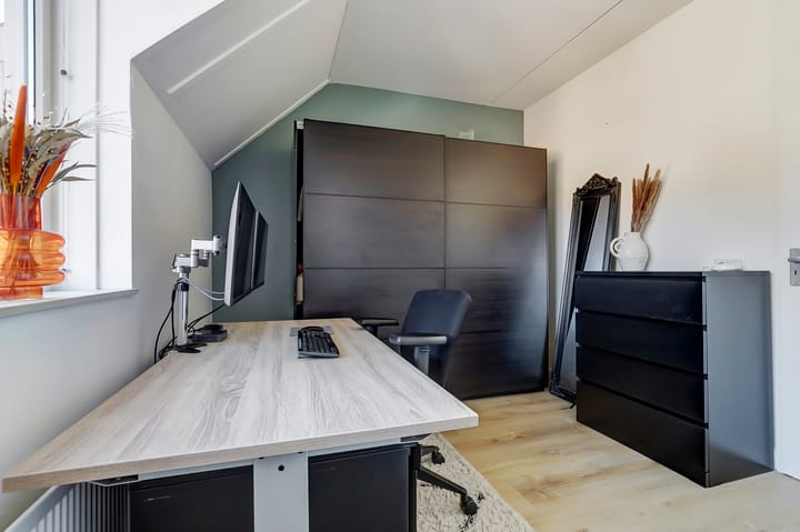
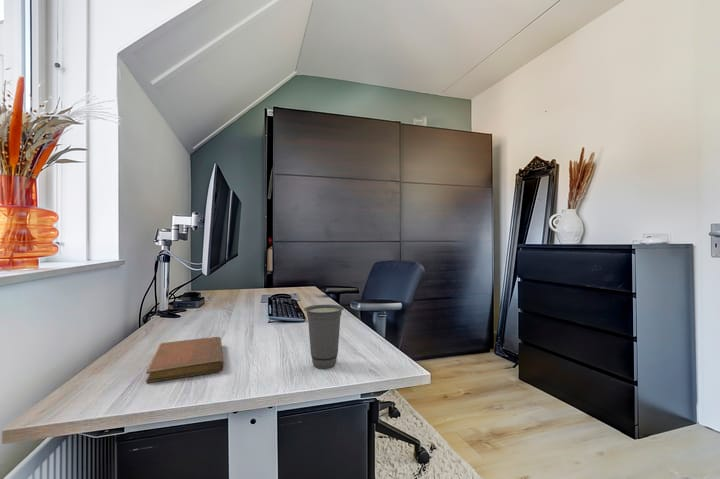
+ notebook [145,336,225,384]
+ cup [303,304,345,369]
